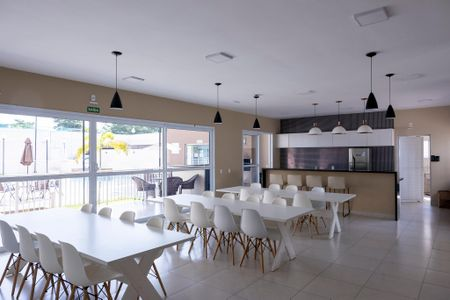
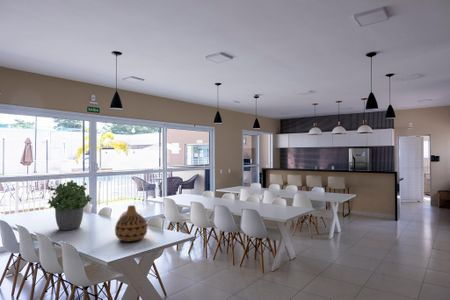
+ potted plant [47,179,93,231]
+ vase [114,204,148,243]
